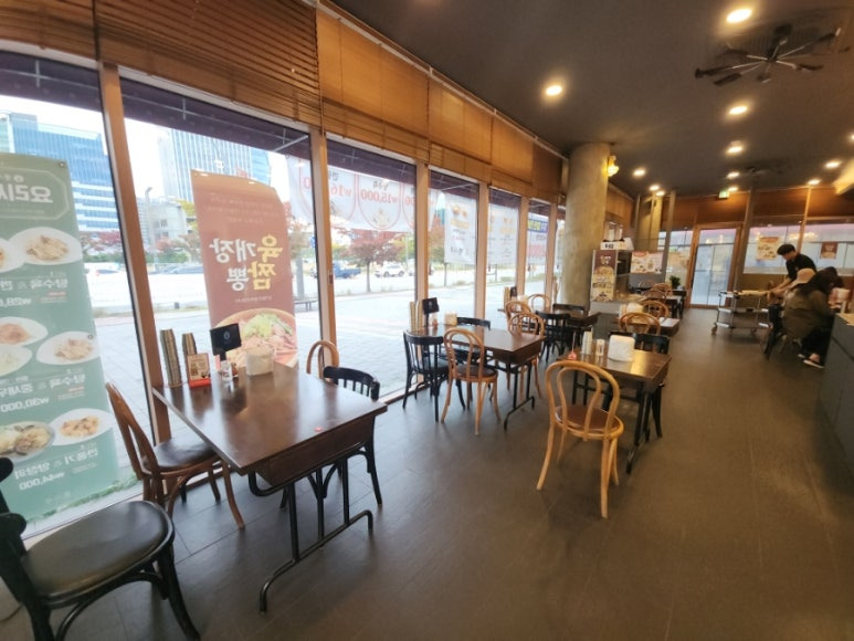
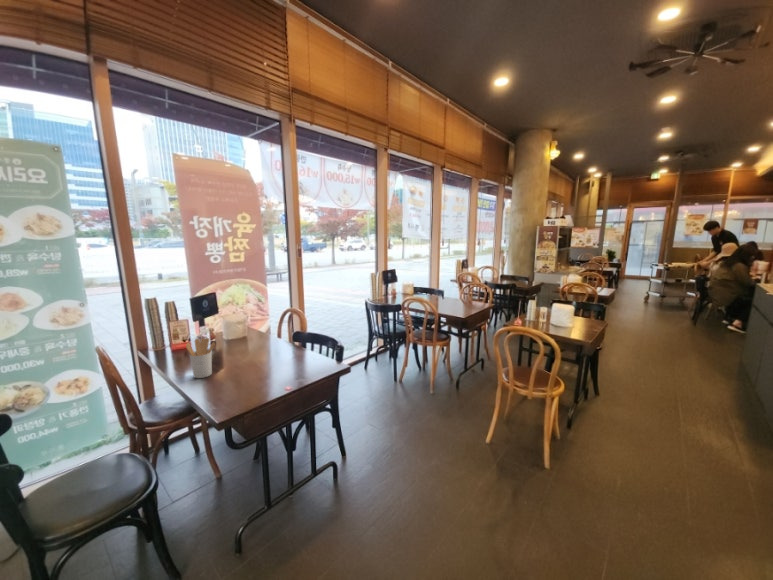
+ utensil holder [185,337,216,379]
